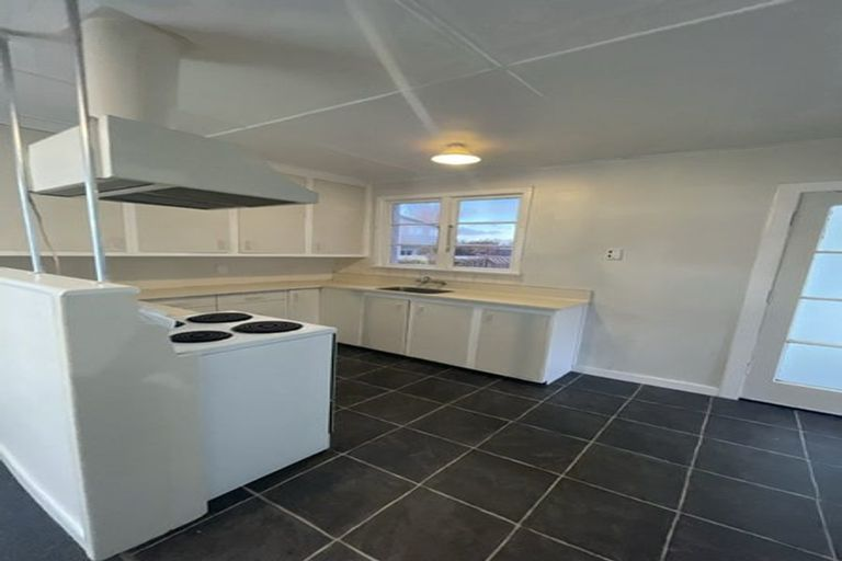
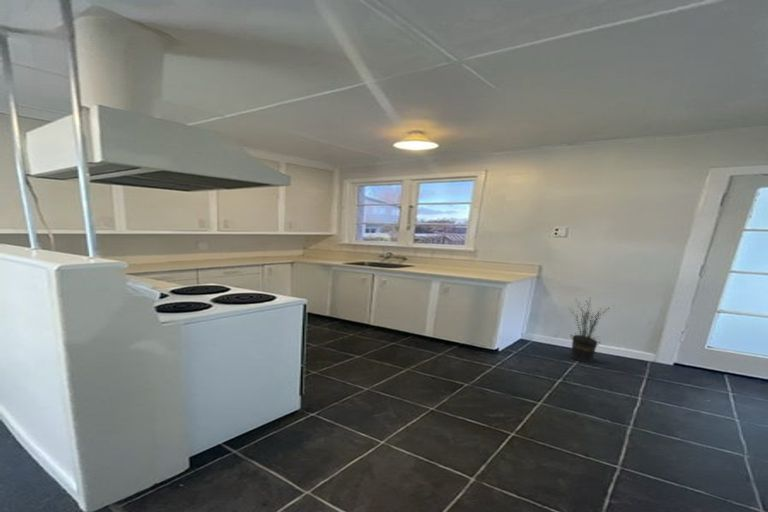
+ potted plant [569,297,617,364]
